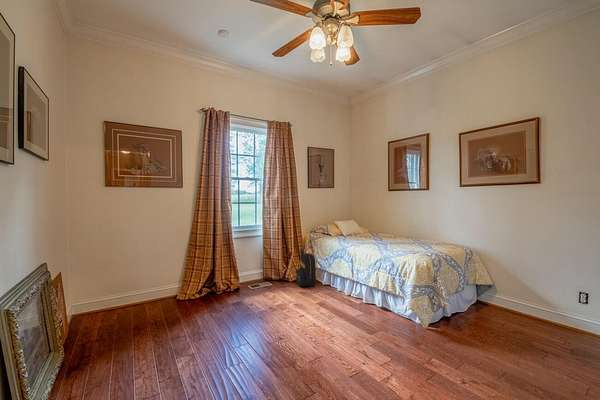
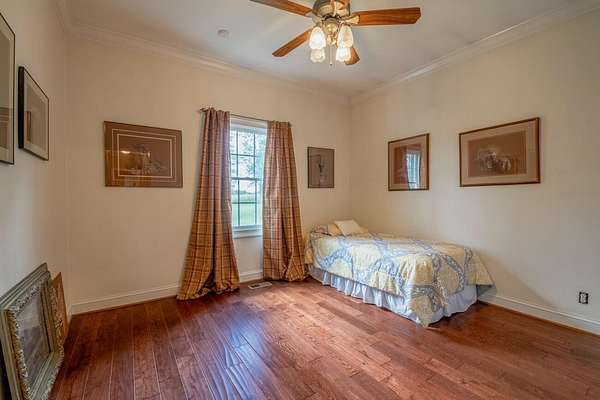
- backpack [295,248,322,287]
